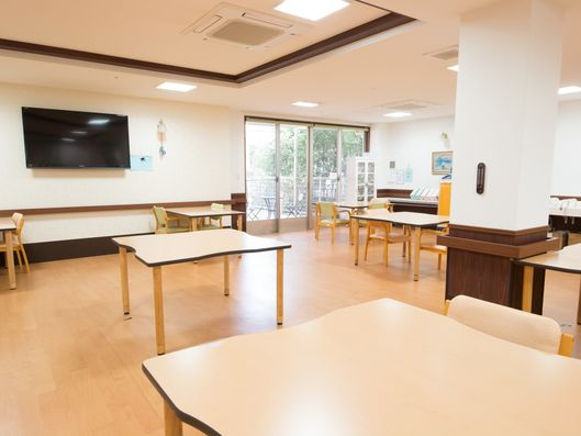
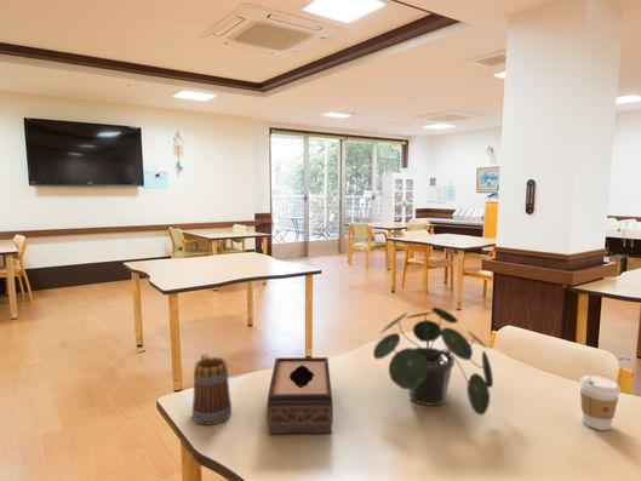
+ potted plant [372,307,494,417]
+ mug [190,353,233,425]
+ tissue box [265,356,334,435]
+ coffee cup [578,374,622,431]
